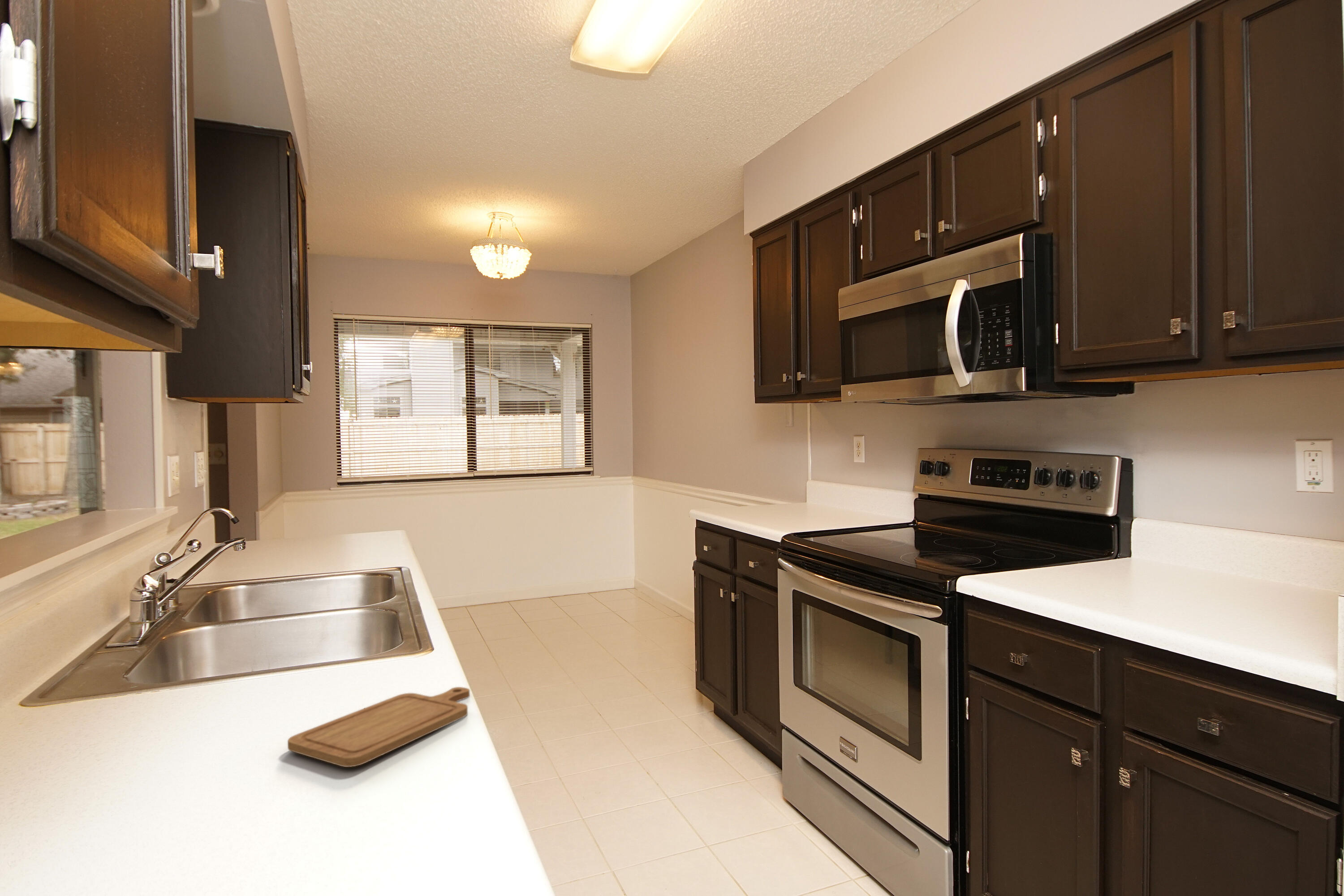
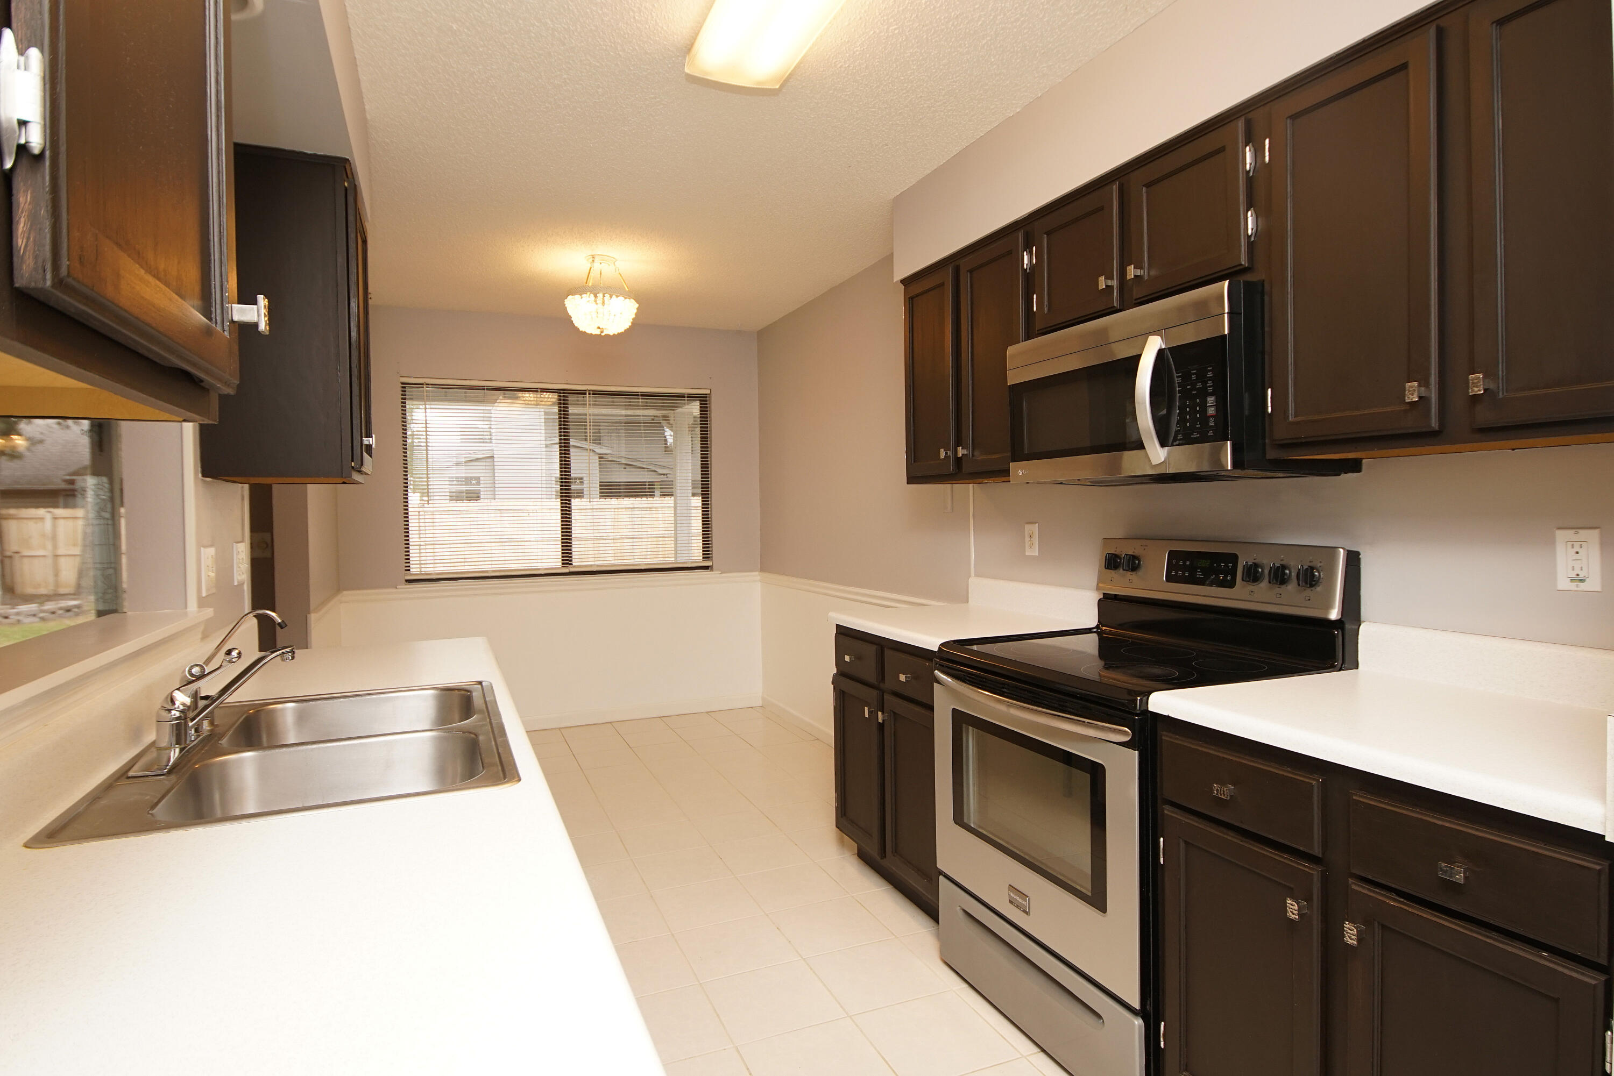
- chopping board [287,686,470,767]
